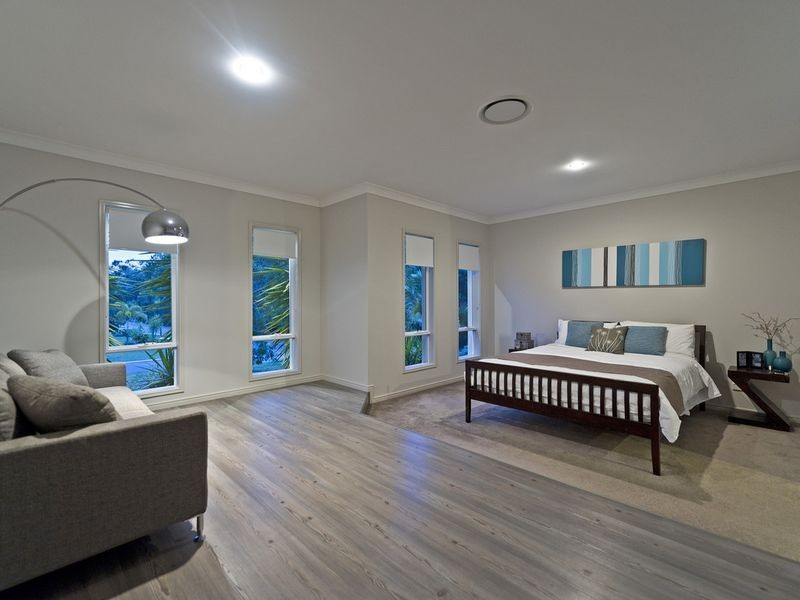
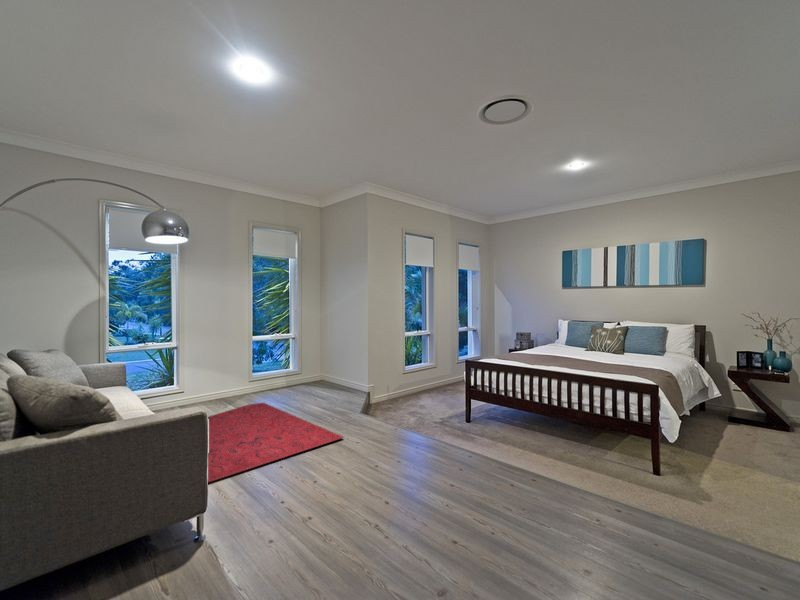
+ rug [207,402,345,483]
